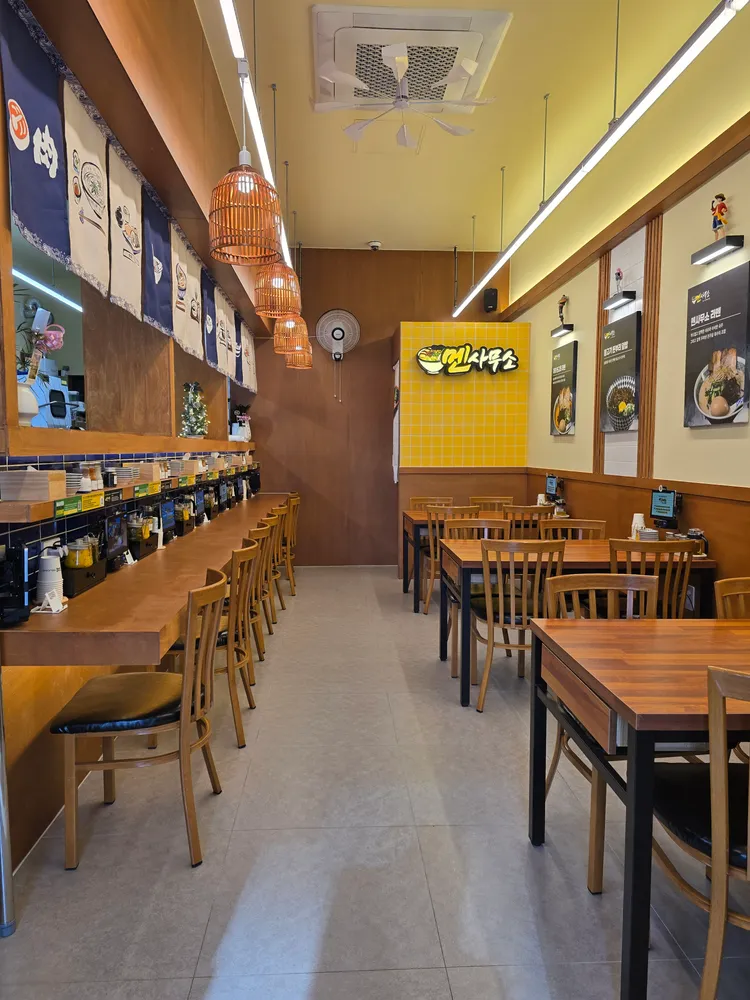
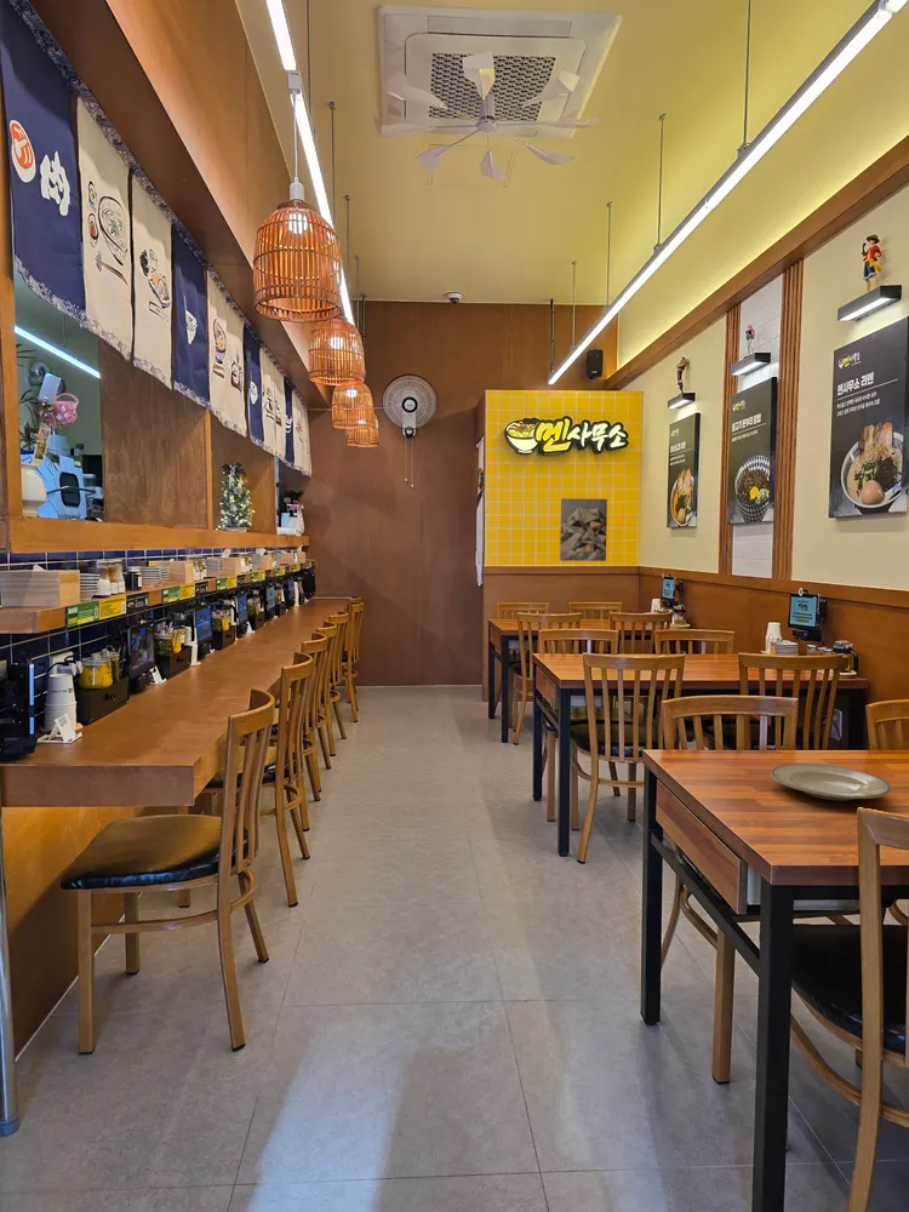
+ plate [770,762,893,802]
+ wall art [559,497,608,562]
